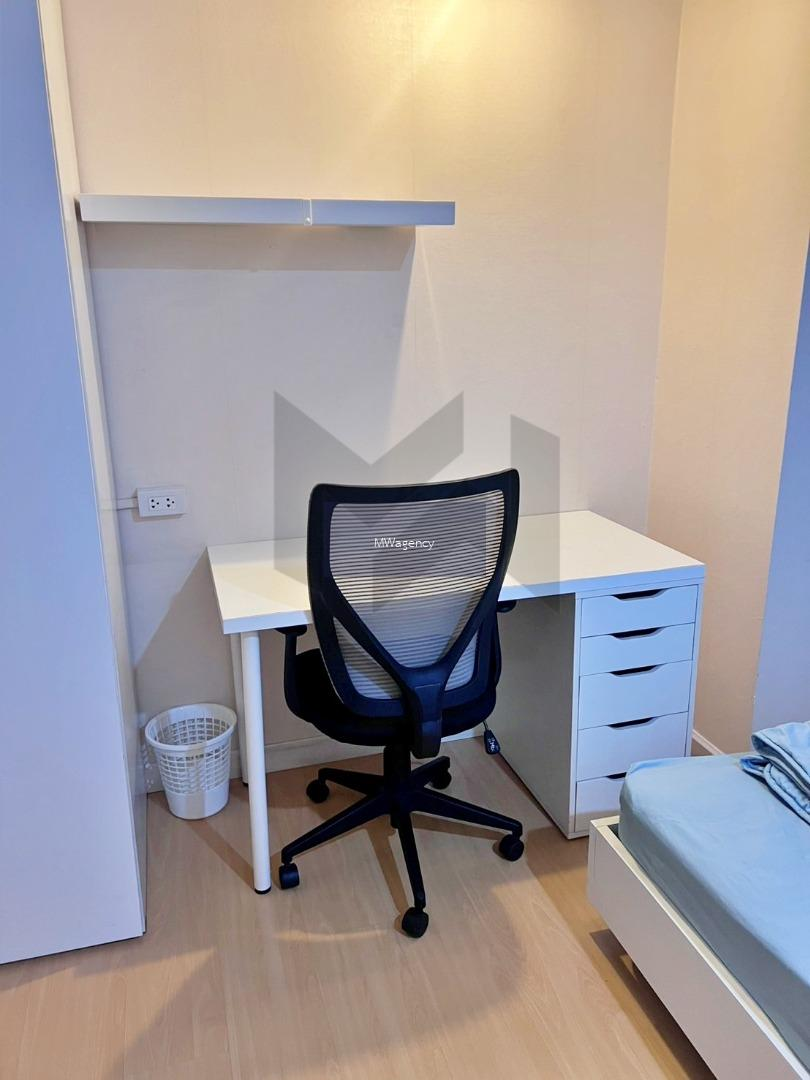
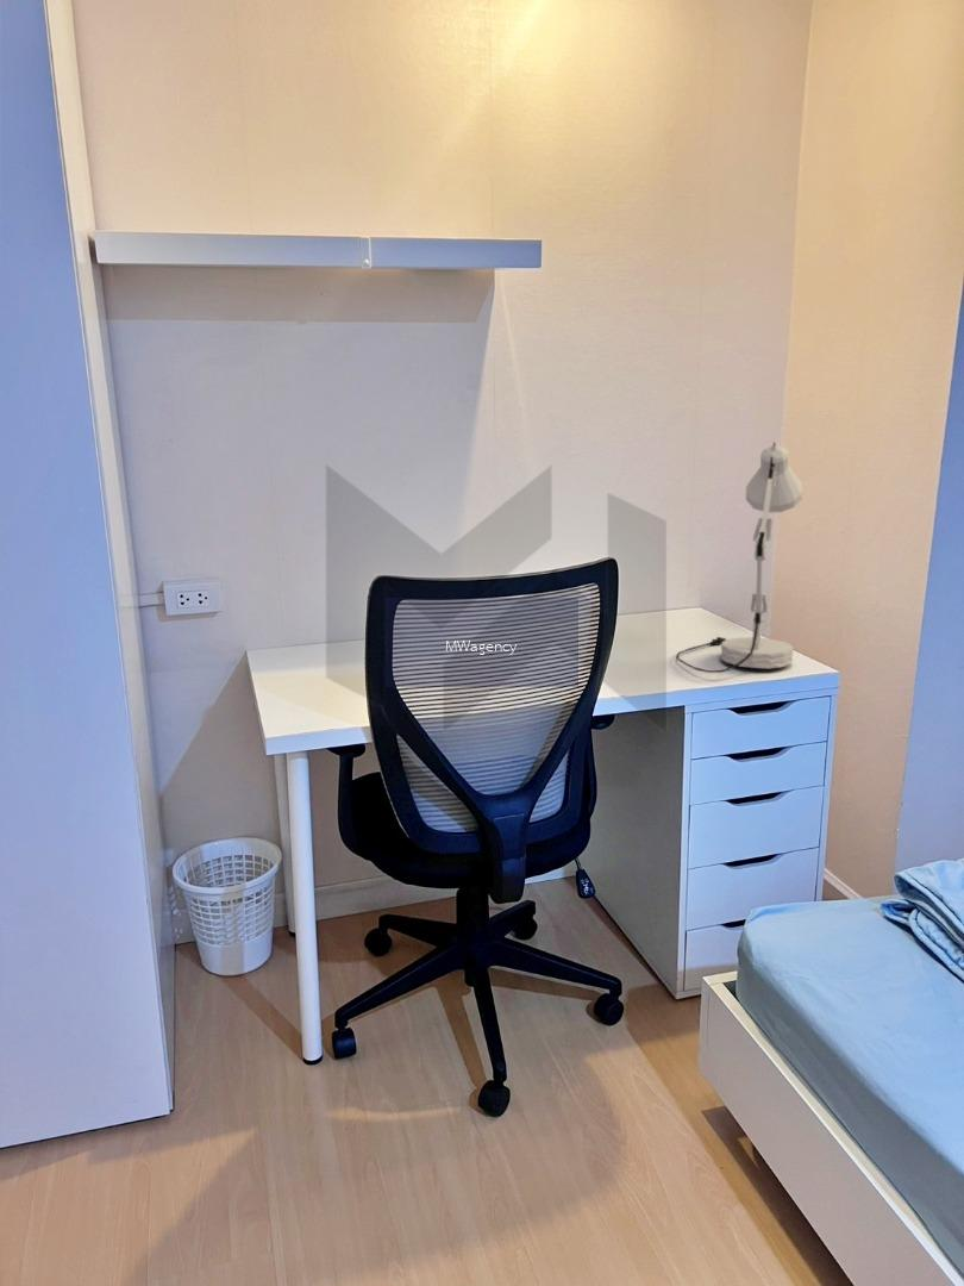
+ desk lamp [675,442,805,674]
